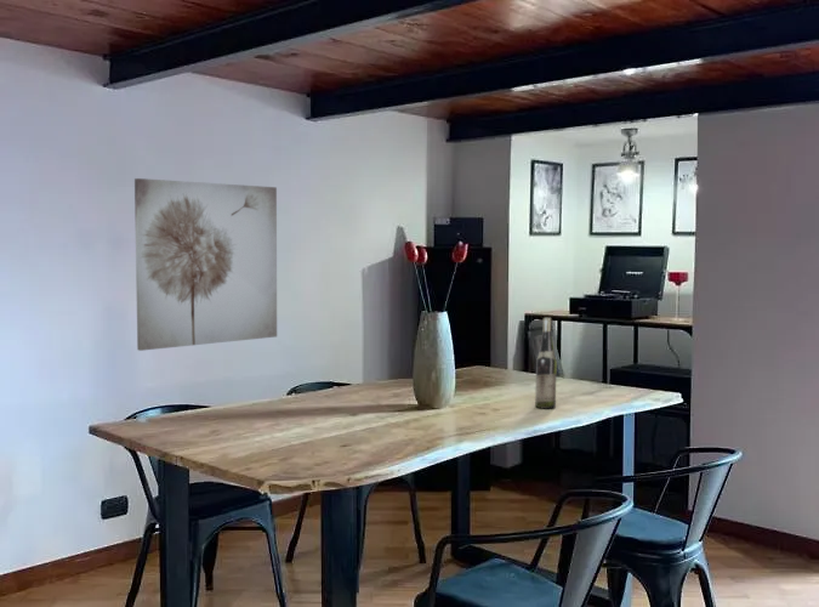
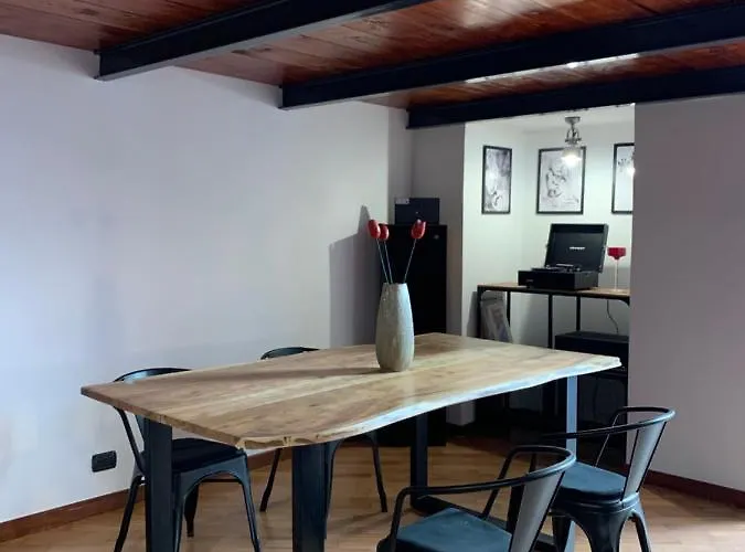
- wall art [133,177,278,352]
- wine bottle [534,317,558,410]
